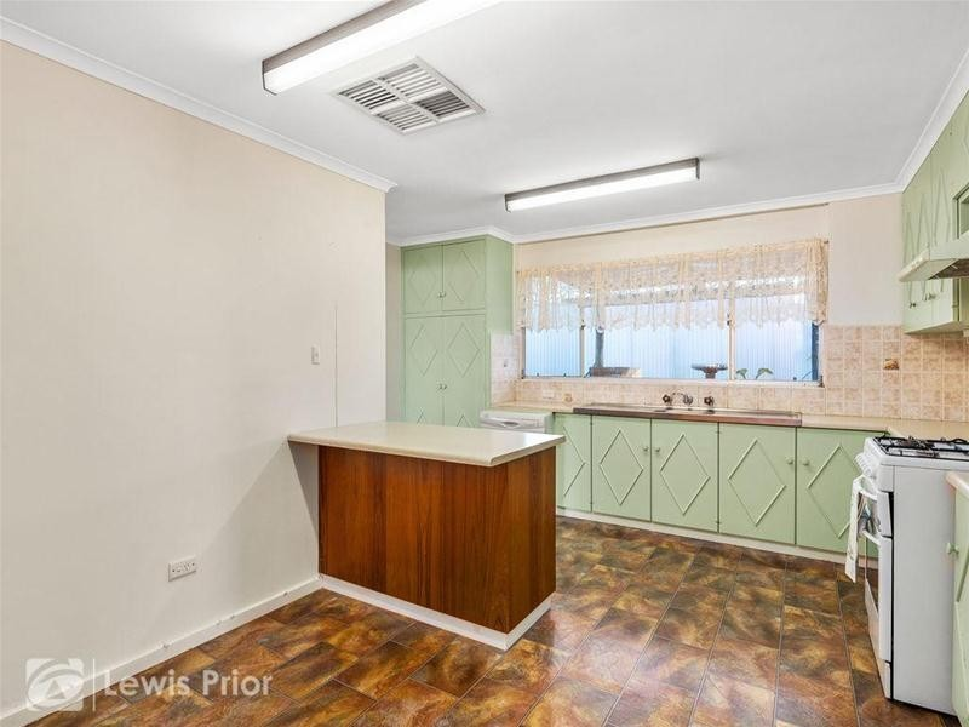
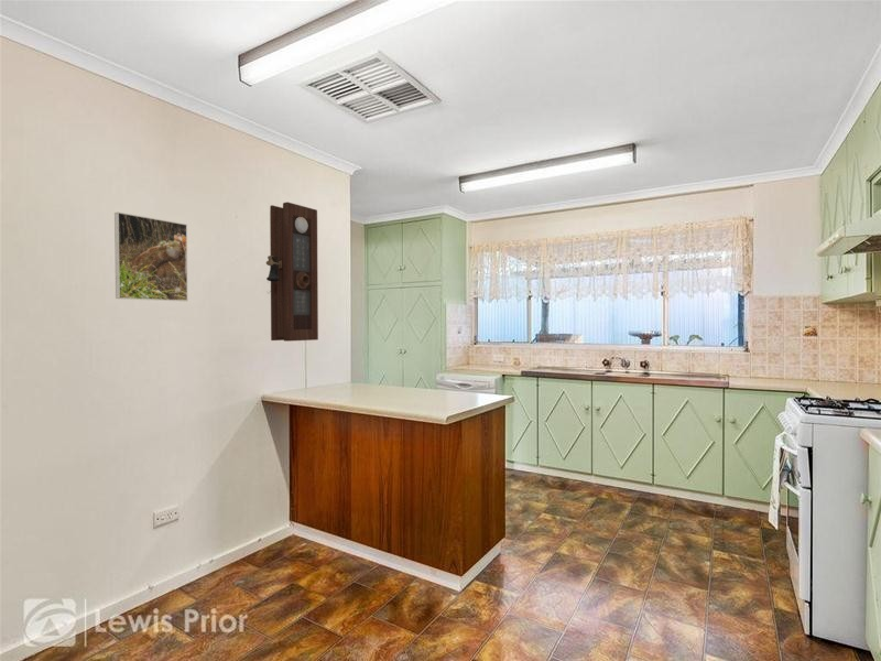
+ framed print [113,212,189,302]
+ pendulum clock [265,202,319,343]
